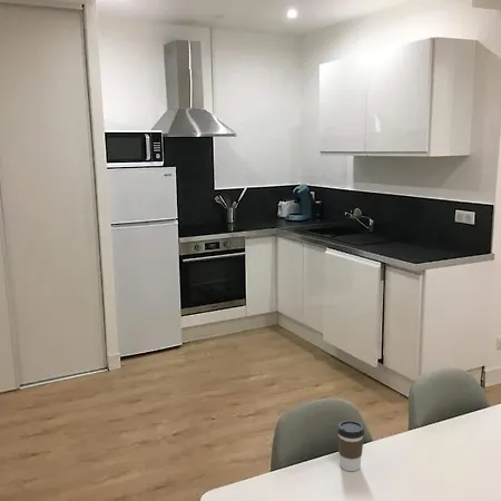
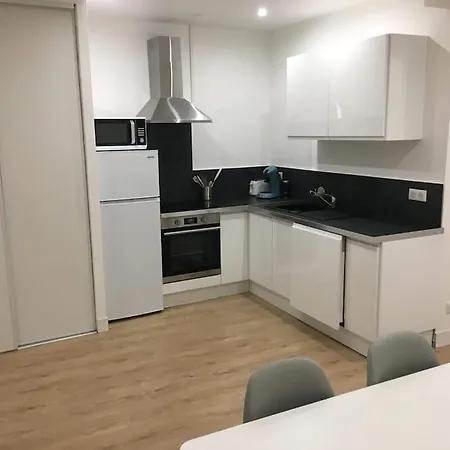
- coffee cup [336,420,365,472]
